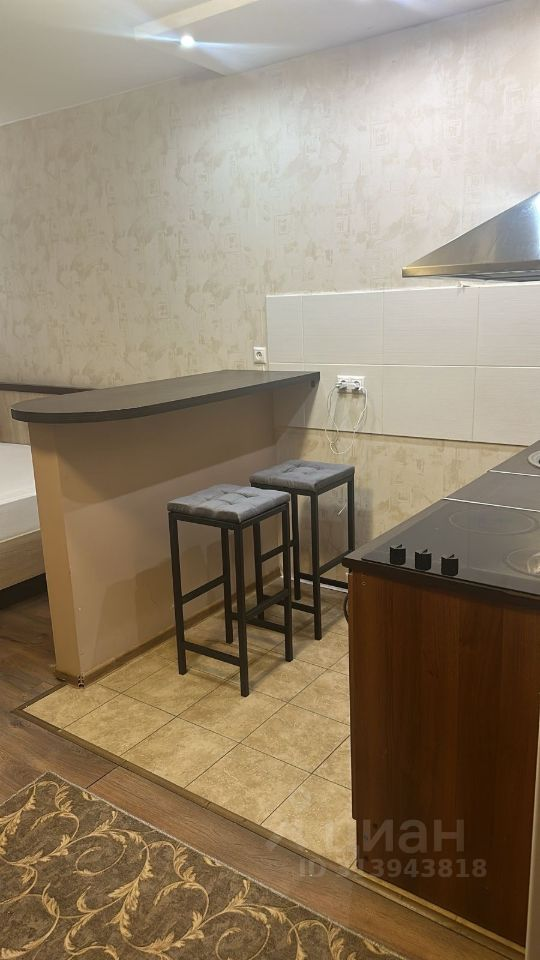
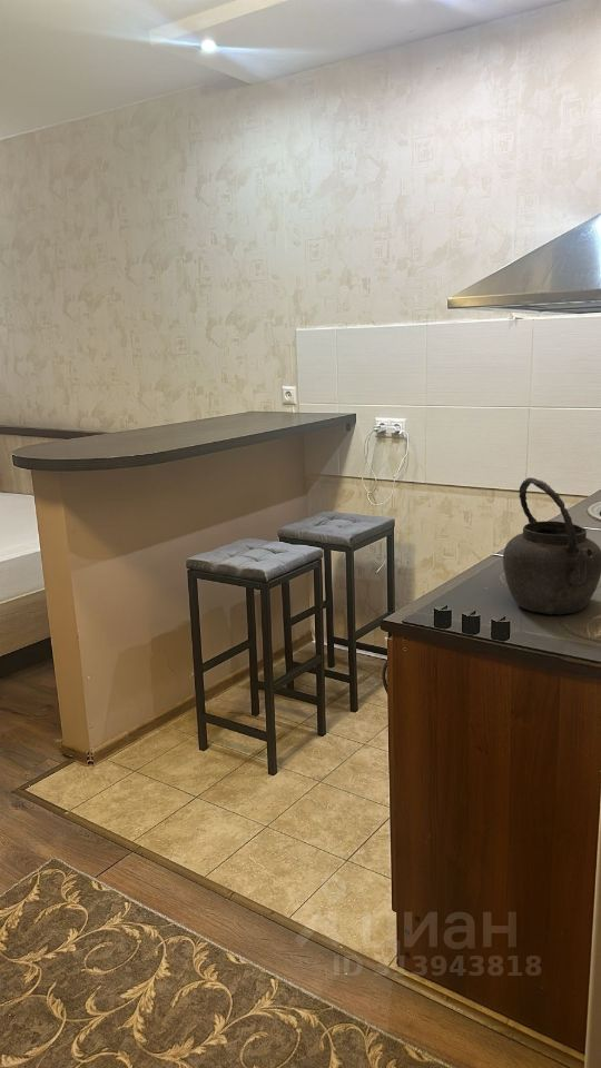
+ kettle [502,476,601,615]
